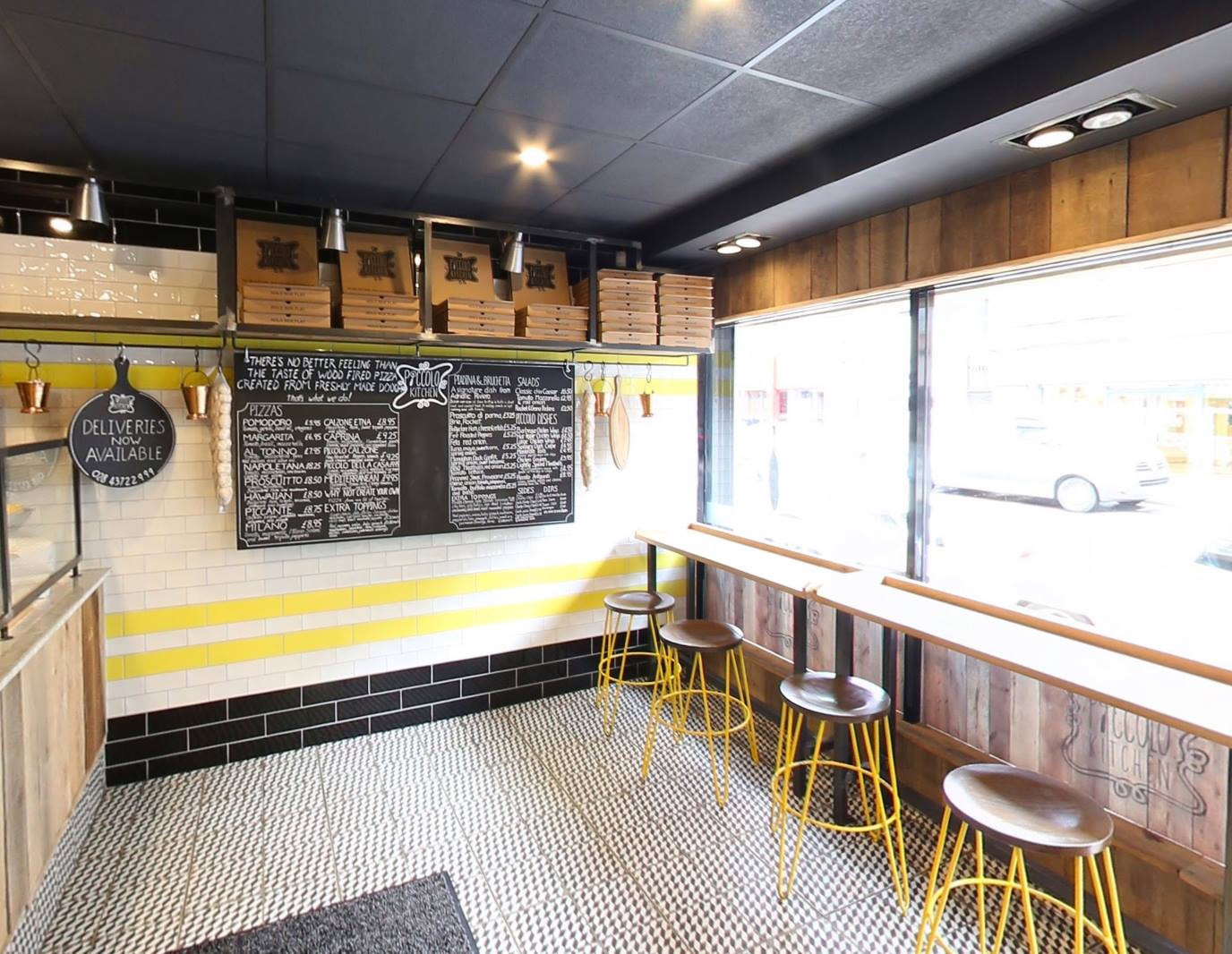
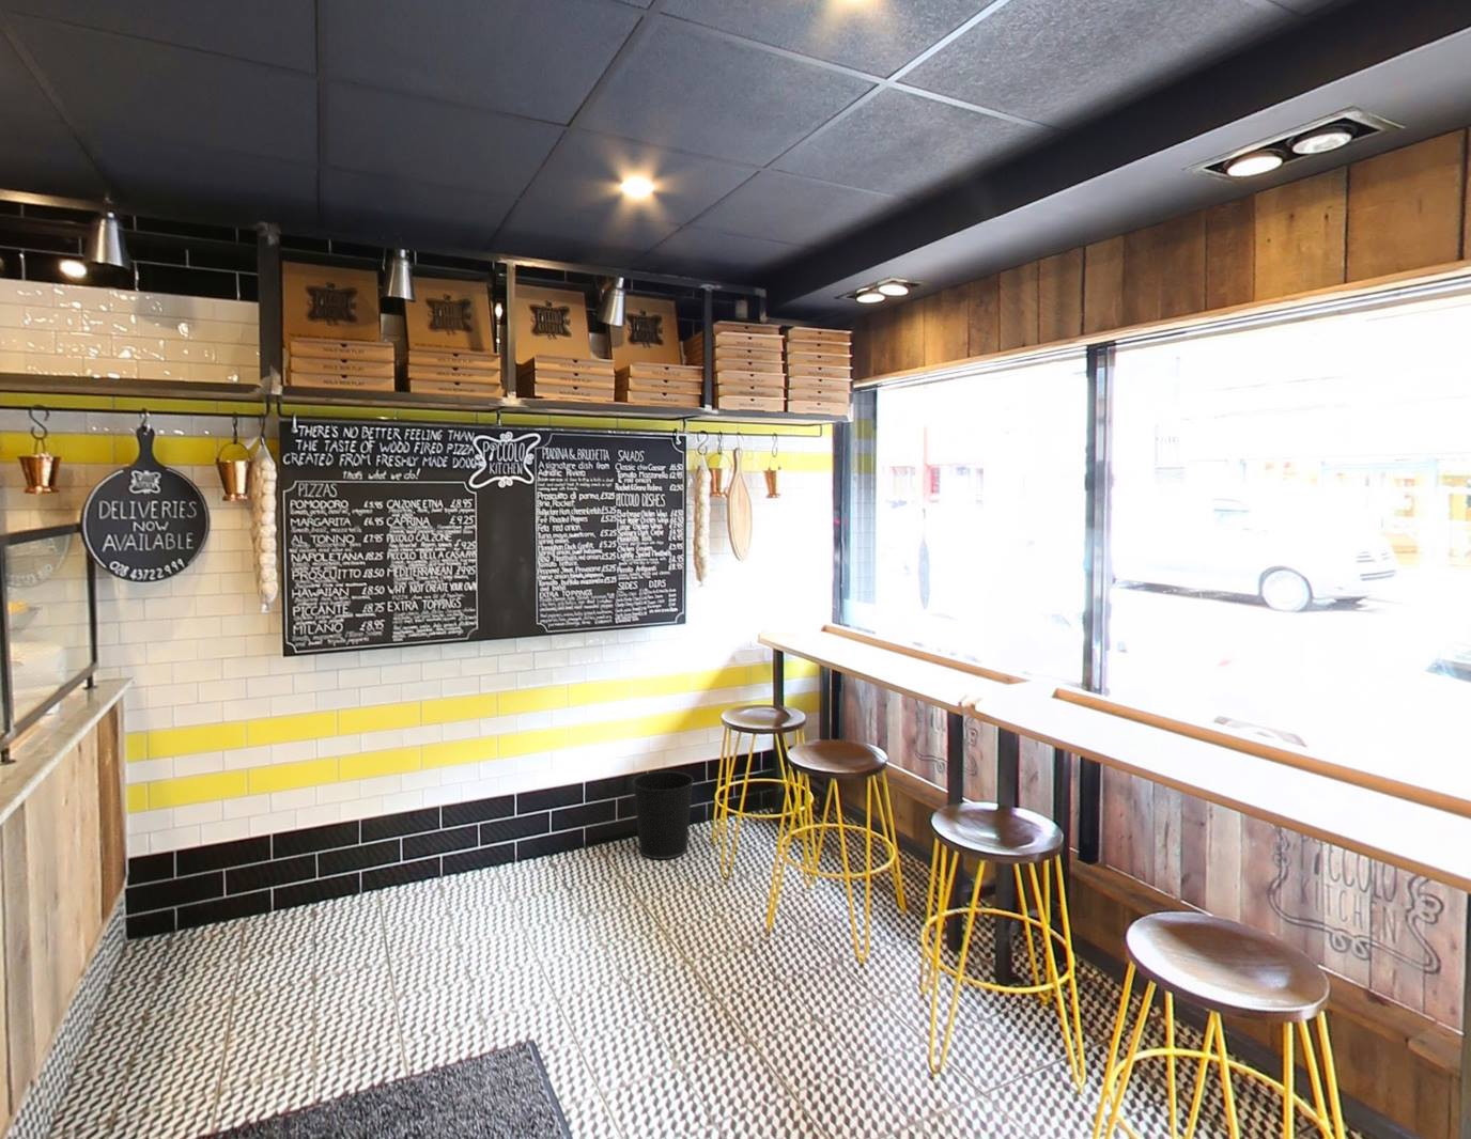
+ wastebasket [630,770,695,860]
